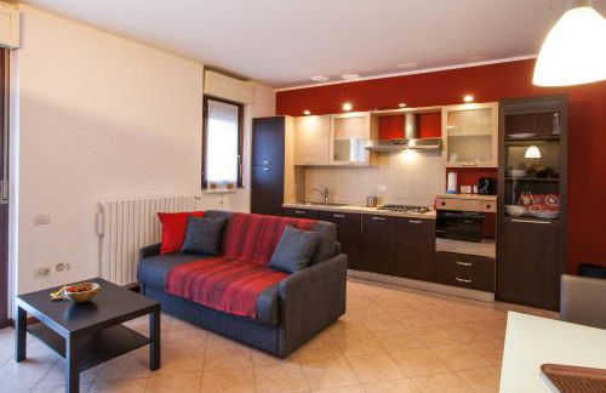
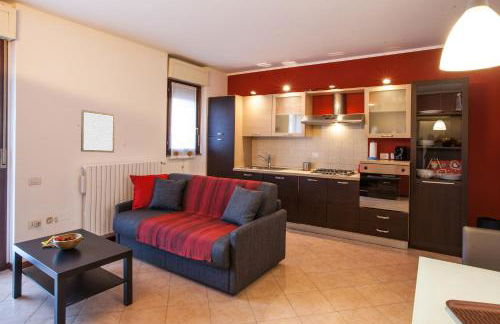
+ wall art [80,109,116,153]
